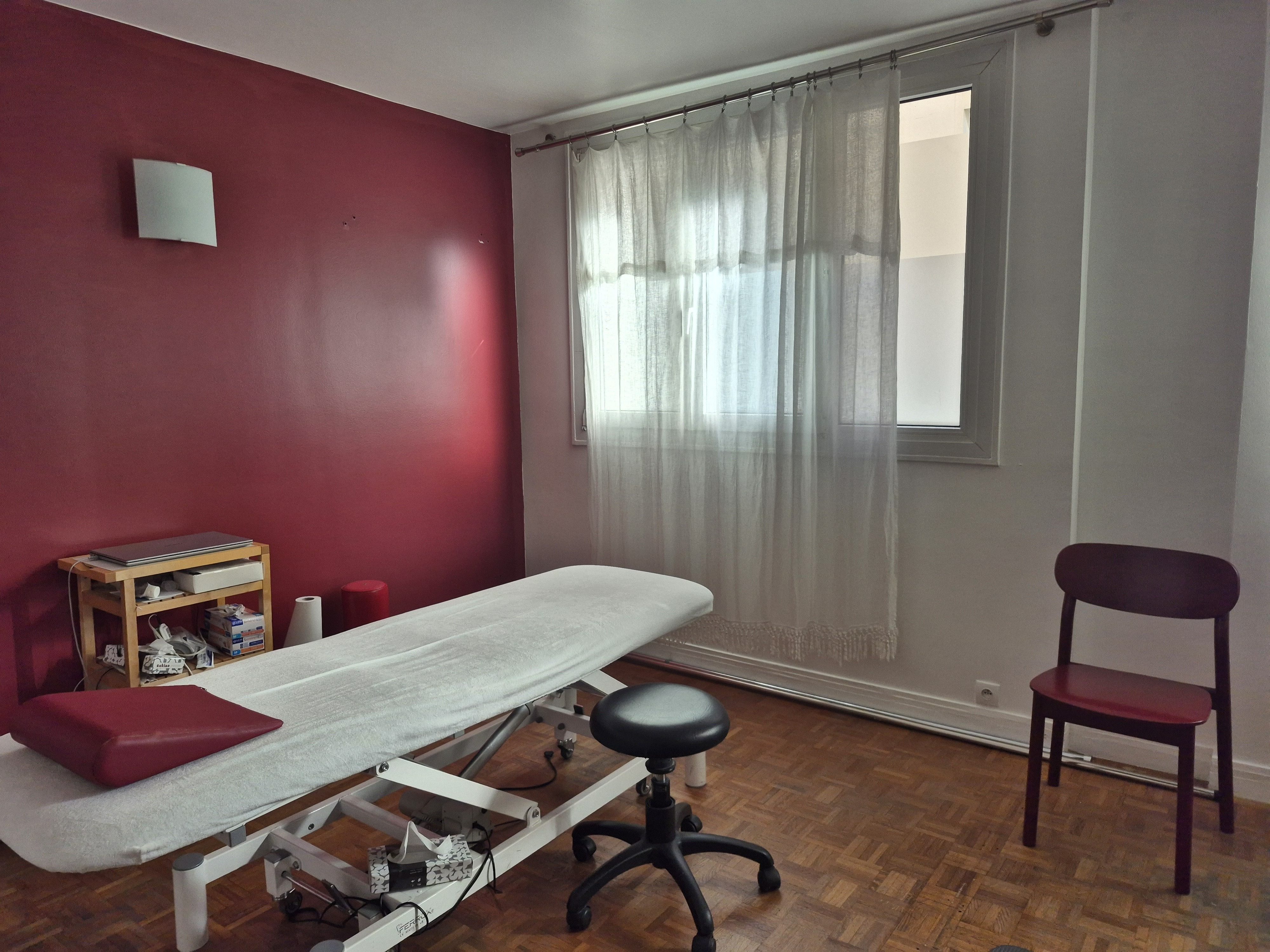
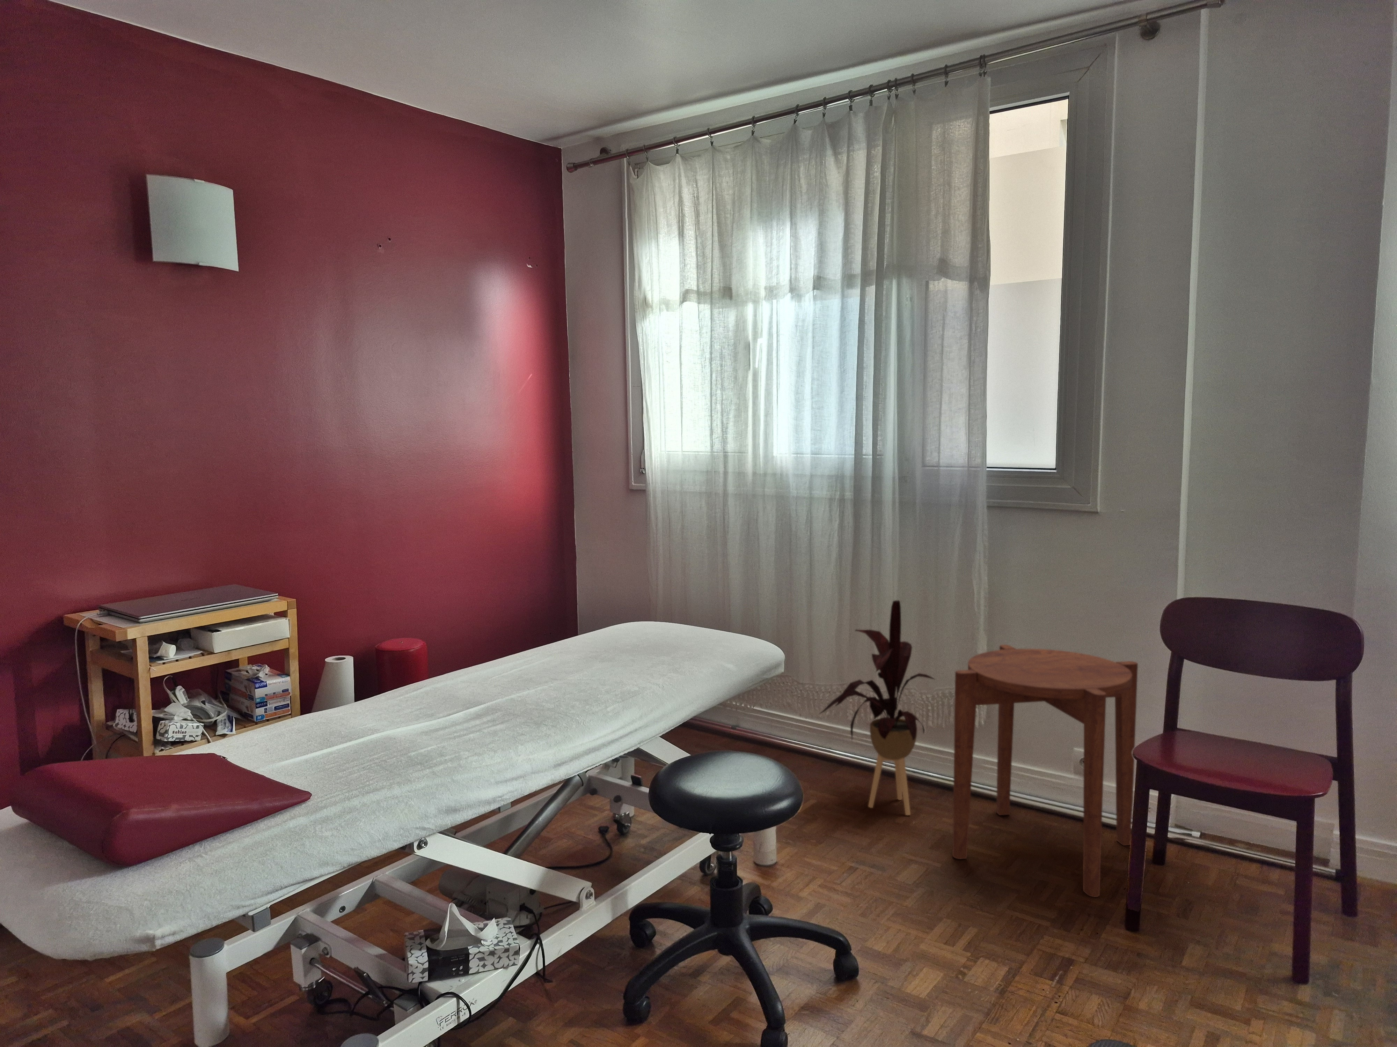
+ house plant [818,599,935,816]
+ side table [953,644,1138,897]
